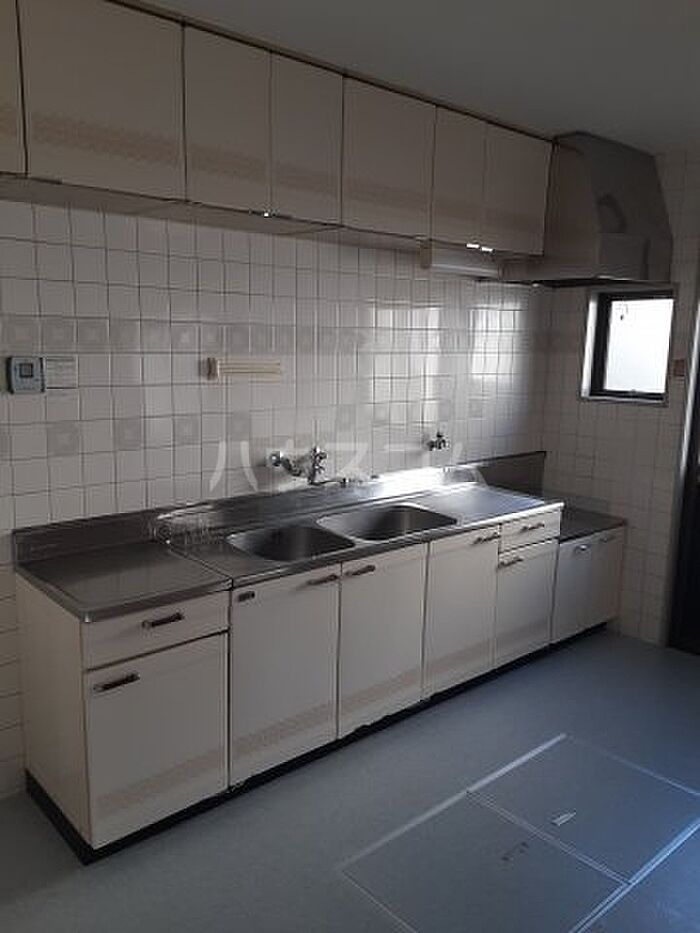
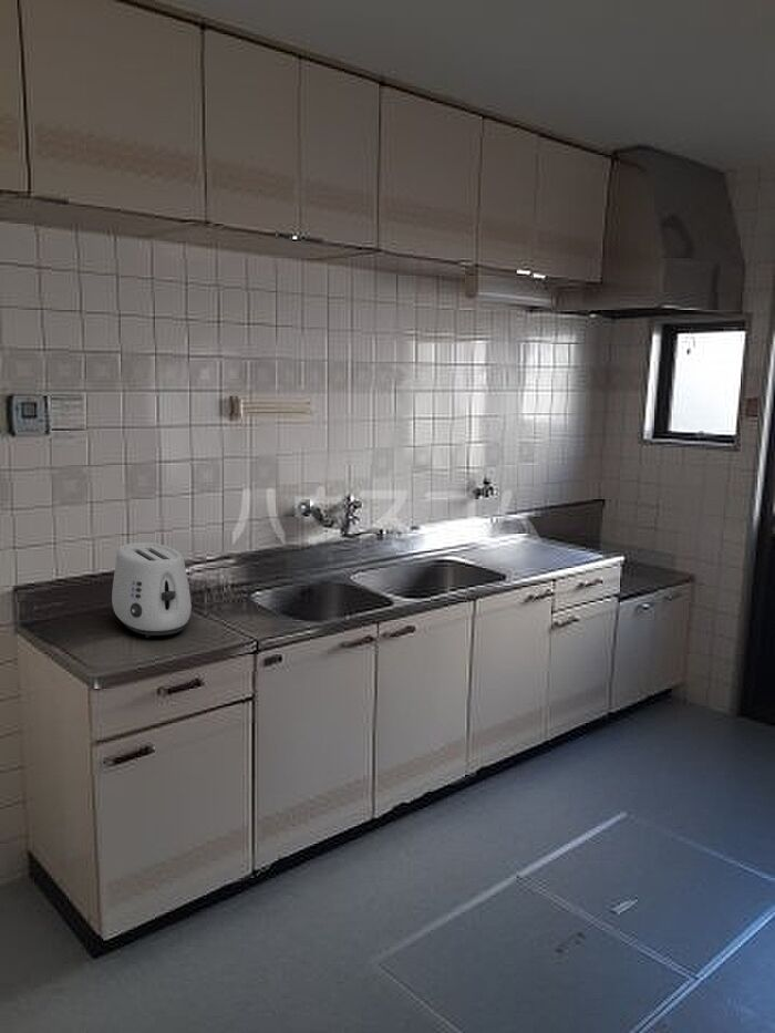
+ toaster [111,541,193,639]
